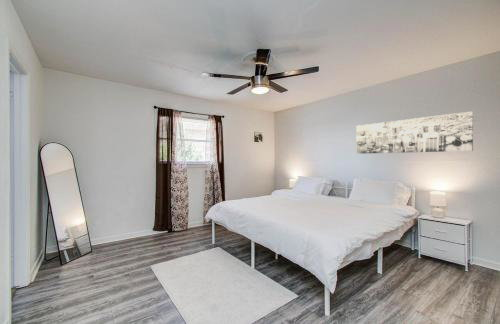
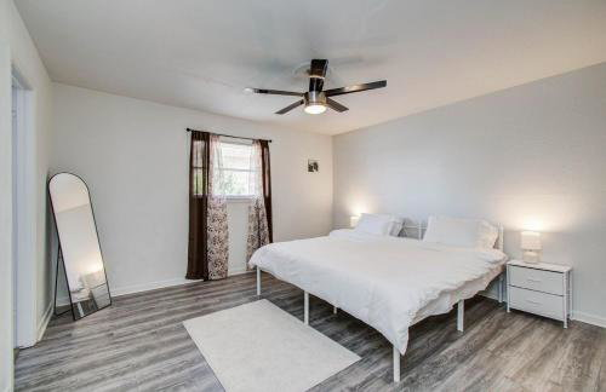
- wall art [356,110,474,155]
